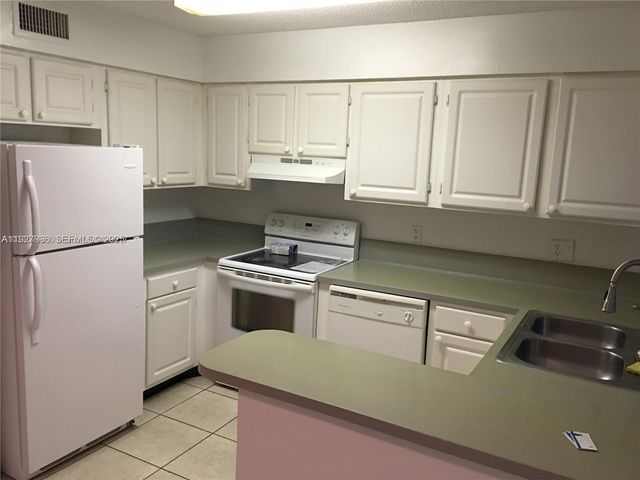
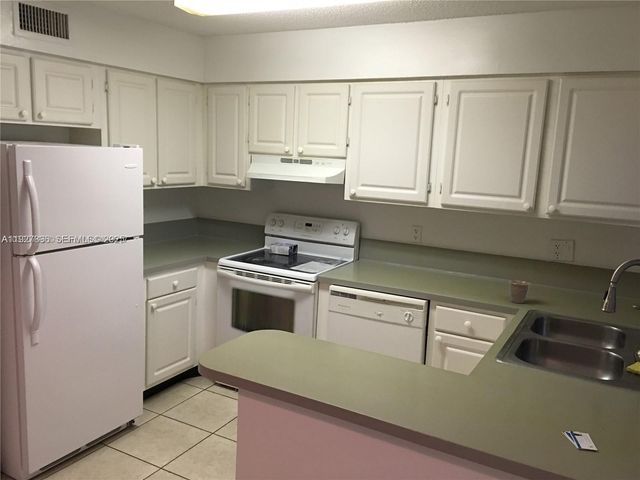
+ mug [508,279,532,304]
